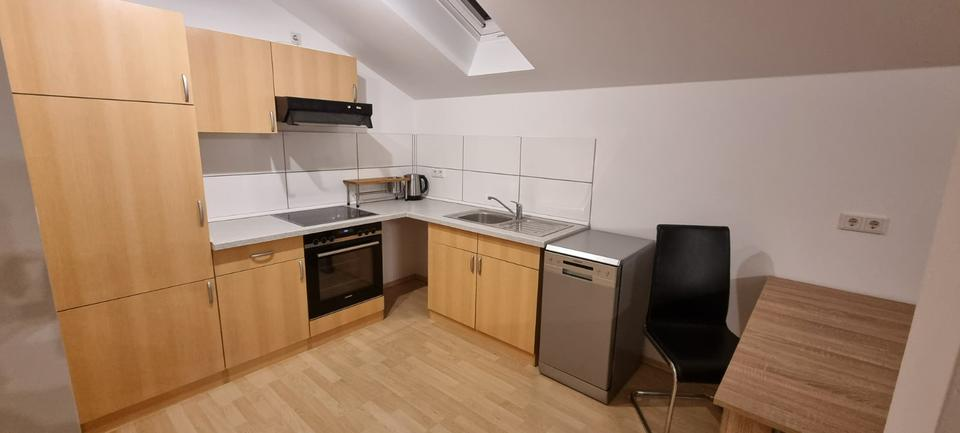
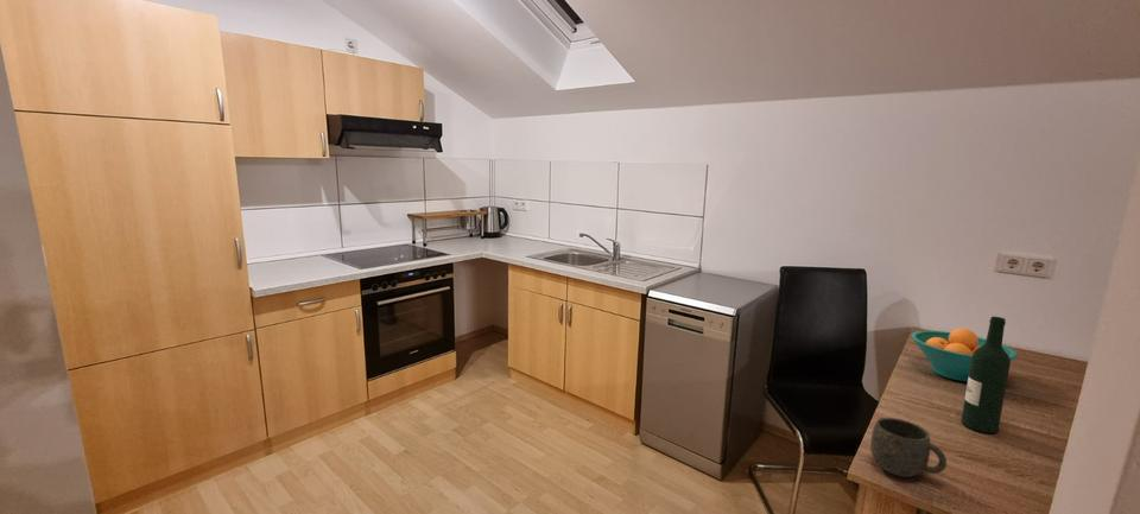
+ fruit bowl [910,328,1019,383]
+ wine bottle [961,316,1012,434]
+ mug [869,417,948,478]
